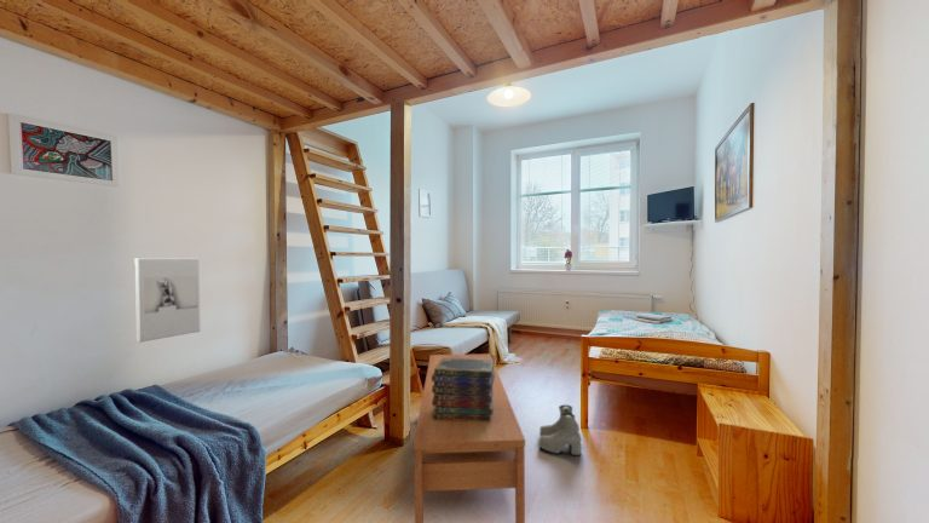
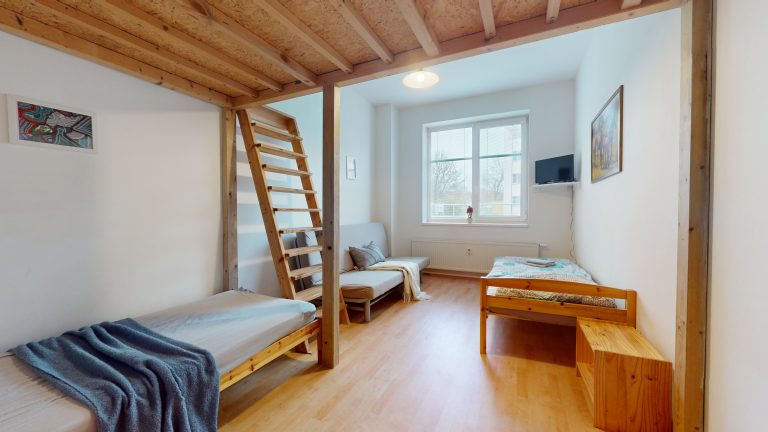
- boots [538,403,582,456]
- wall sculpture [133,257,201,344]
- coffee table [412,352,526,523]
- book stack [432,358,496,421]
